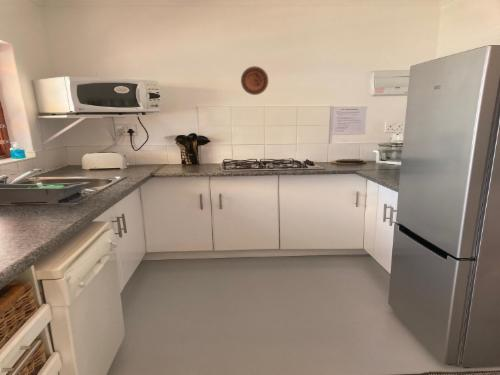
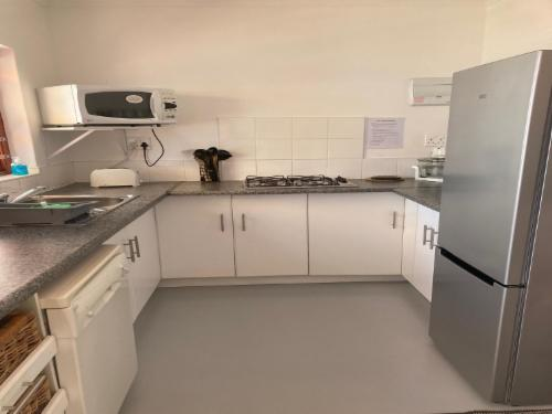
- decorative plate [240,65,270,96]
